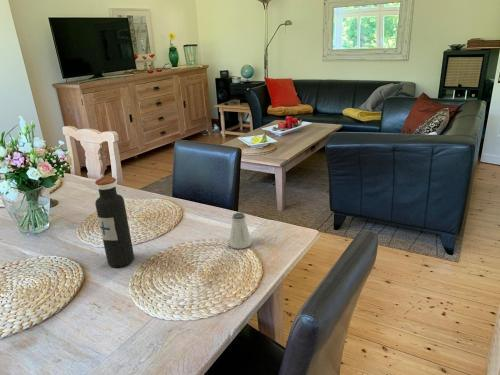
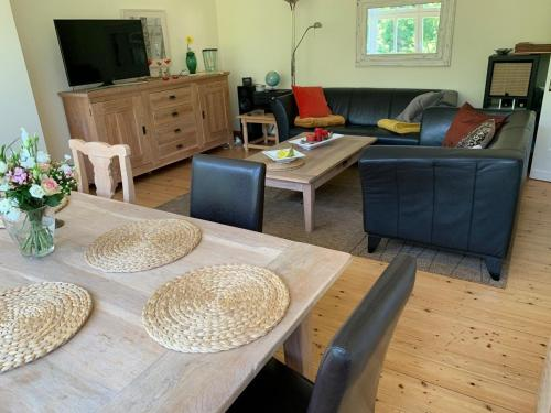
- saltshaker [228,212,253,250]
- water bottle [94,176,135,268]
